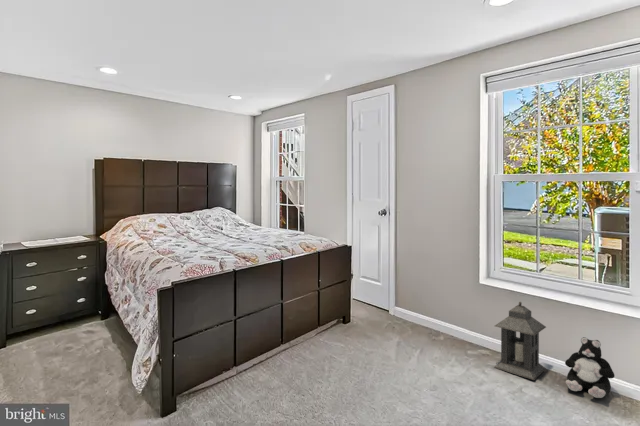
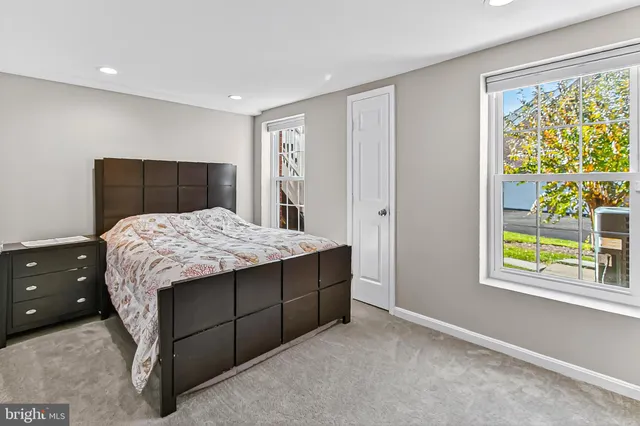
- plush toy [564,336,615,399]
- lantern [493,301,547,381]
